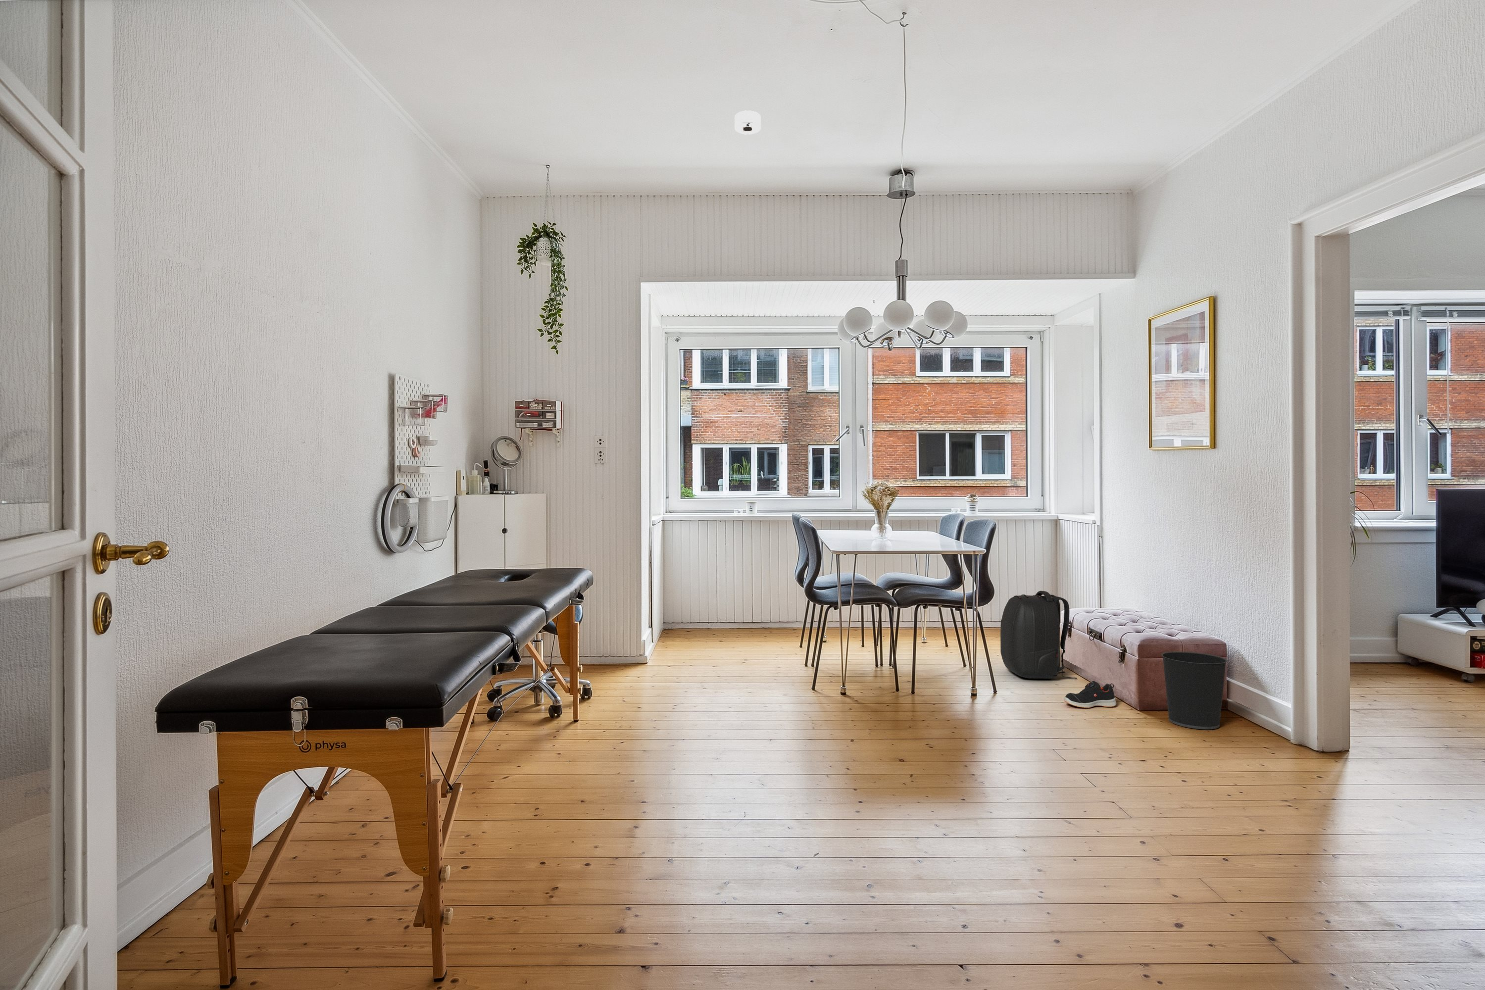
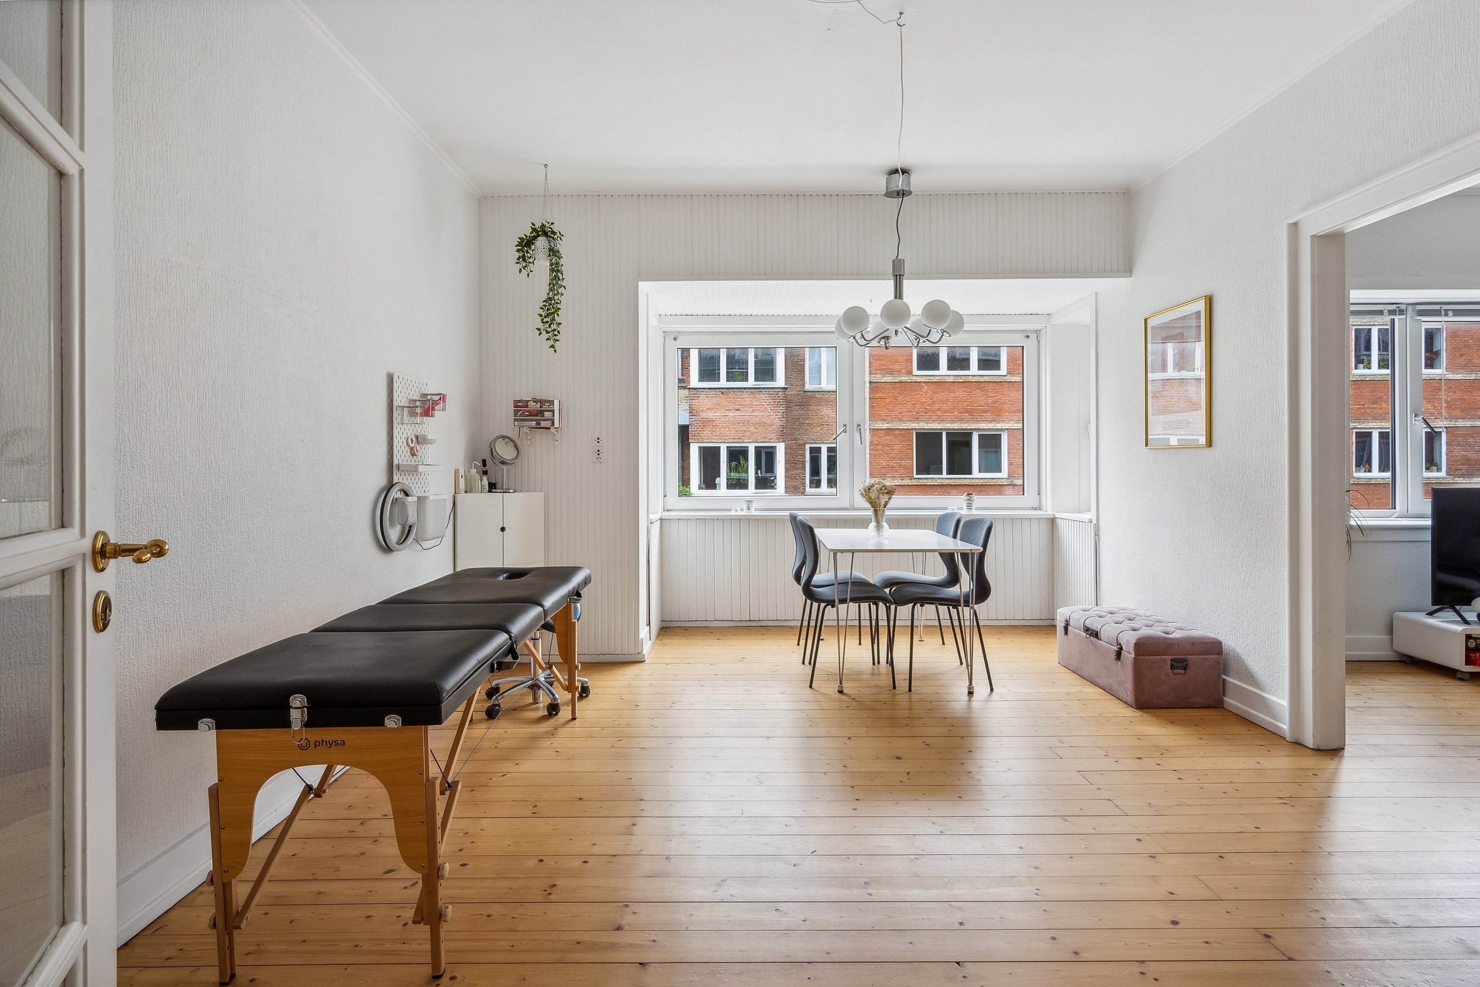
- backpack [1000,590,1077,680]
- smoke detector [734,109,761,135]
- wastebasket [1161,651,1228,729]
- shoe [1064,681,1117,708]
